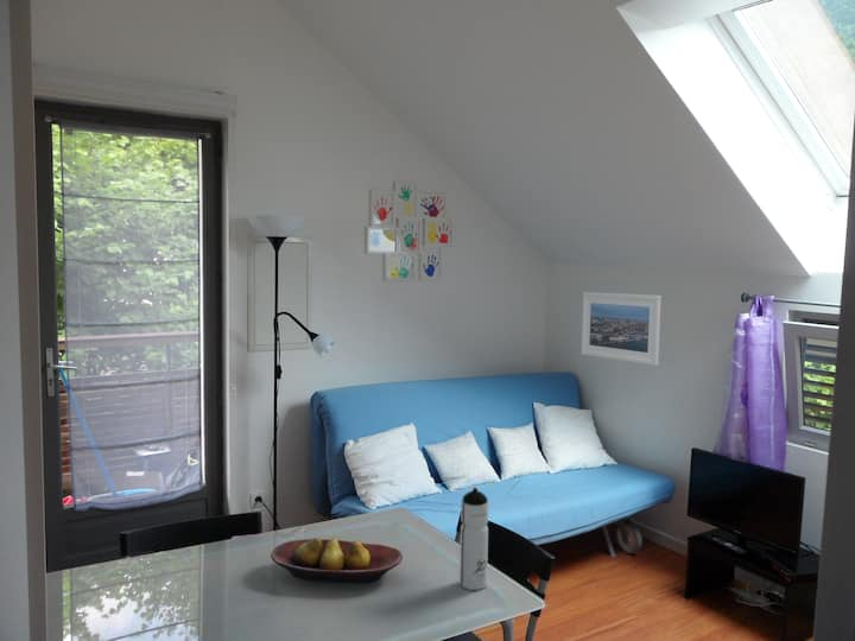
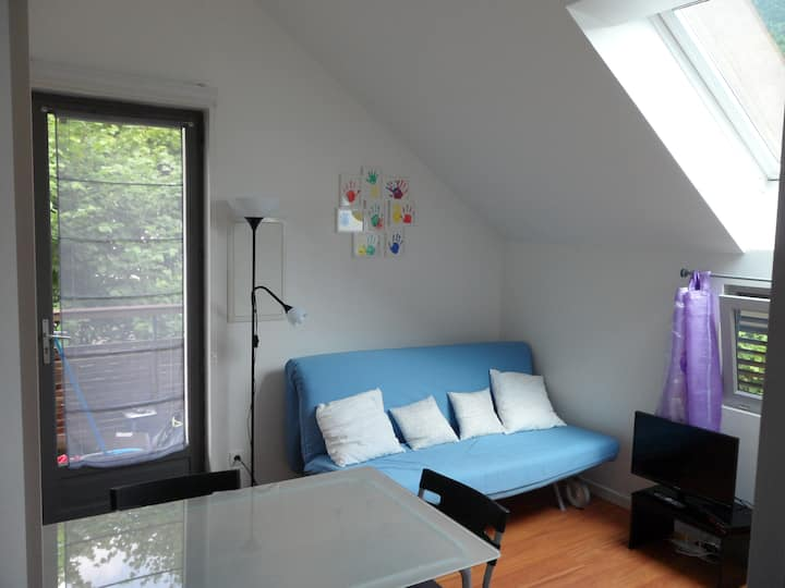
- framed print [581,291,663,367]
- water bottle [458,487,490,591]
- fruit bowl [270,537,404,585]
